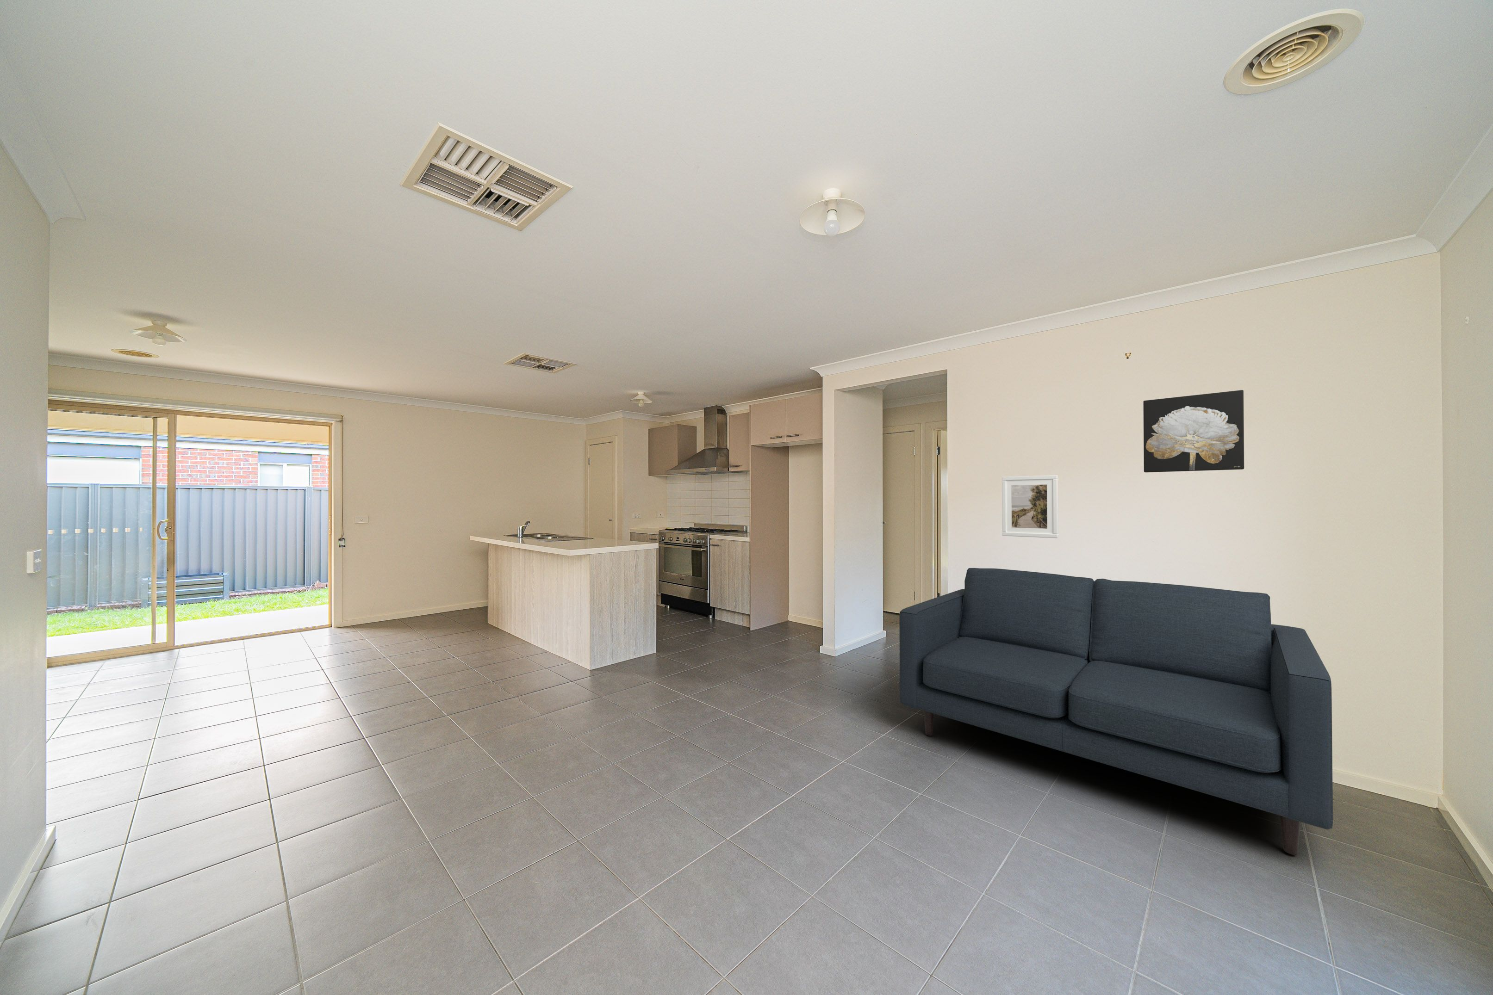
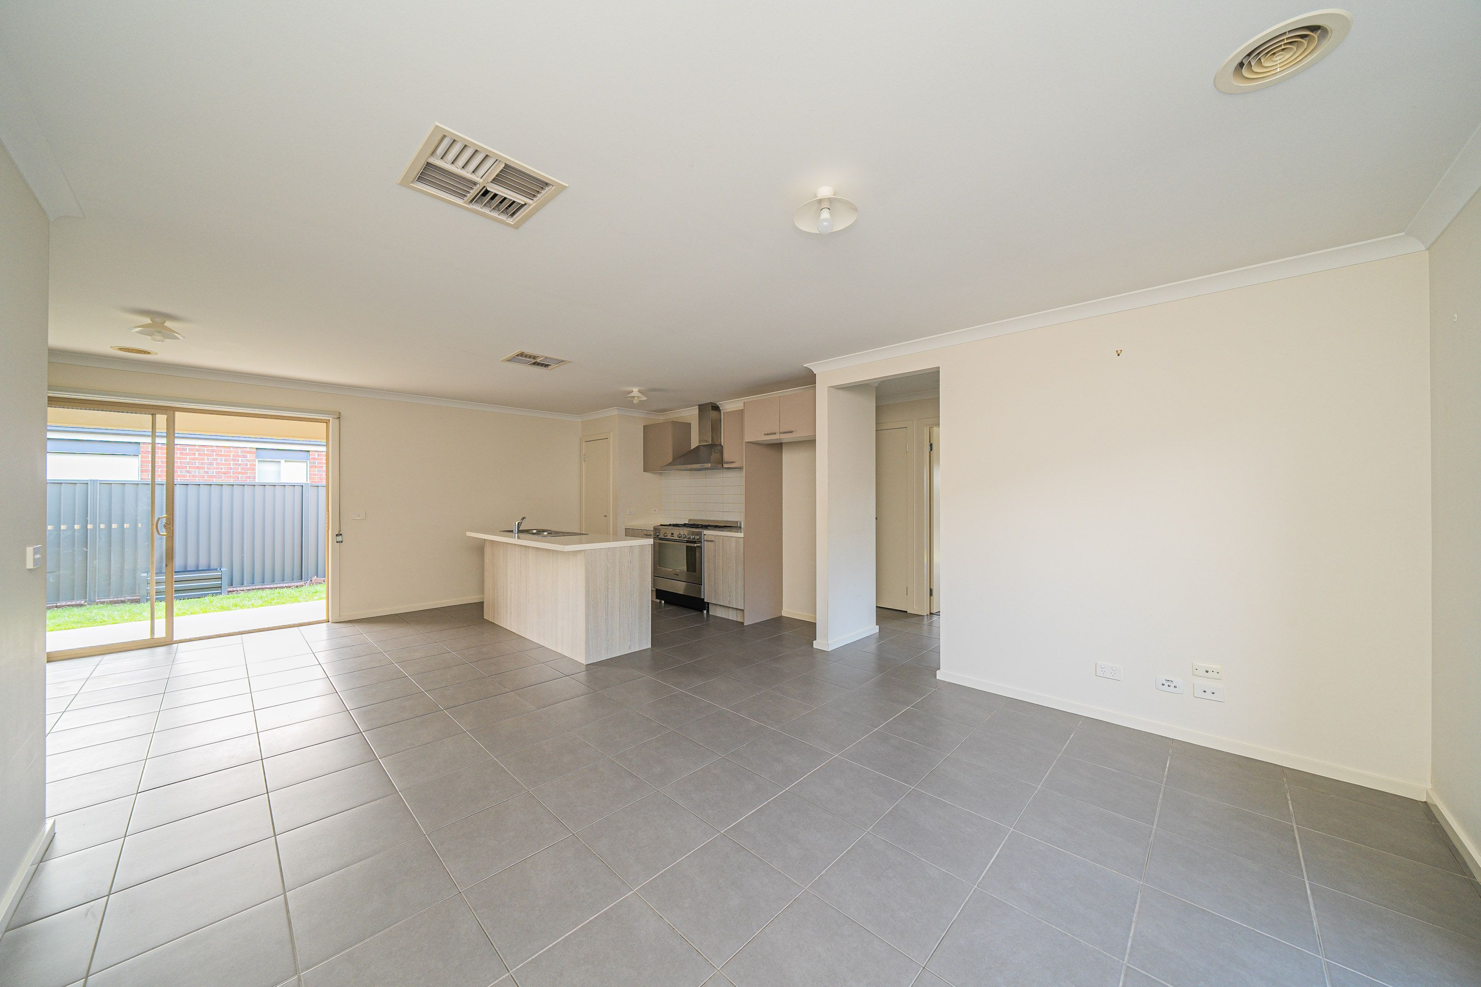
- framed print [1002,474,1059,539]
- sofa [899,567,1333,856]
- wall art [1143,390,1244,473]
